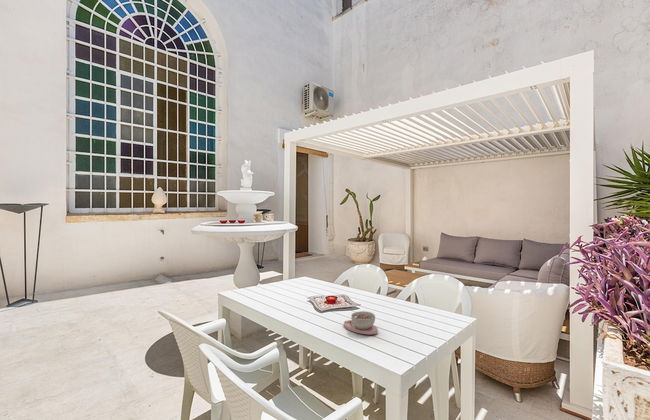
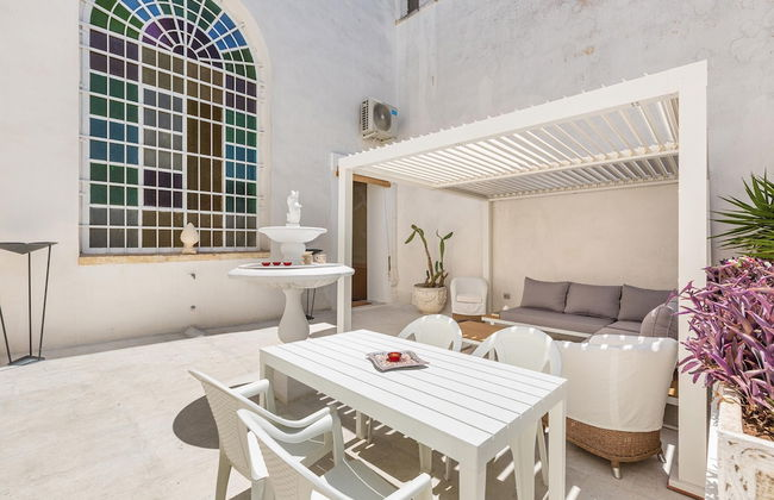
- bowl [343,310,379,335]
